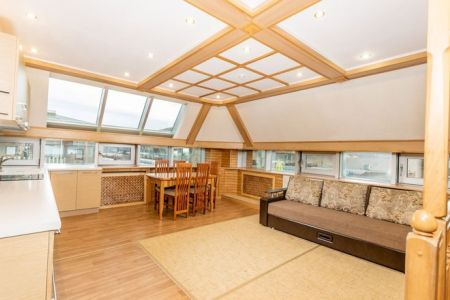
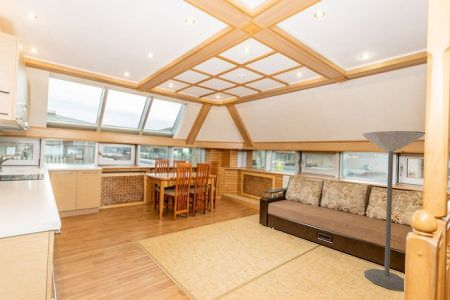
+ floor lamp [361,130,426,293]
